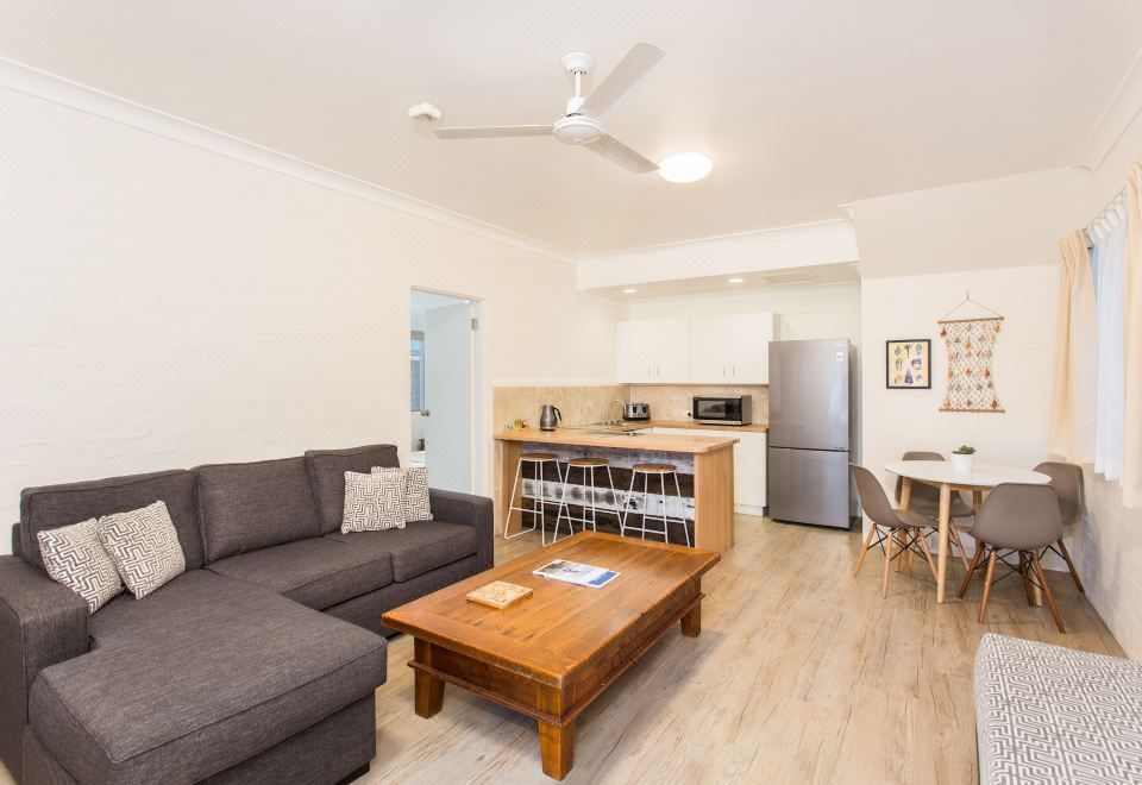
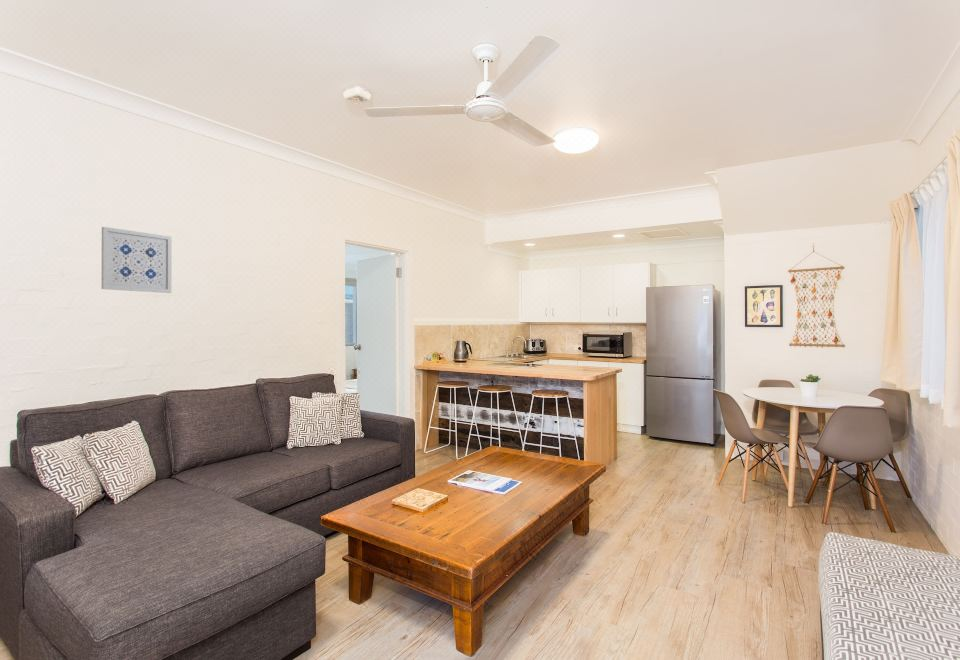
+ wall art [101,226,173,294]
